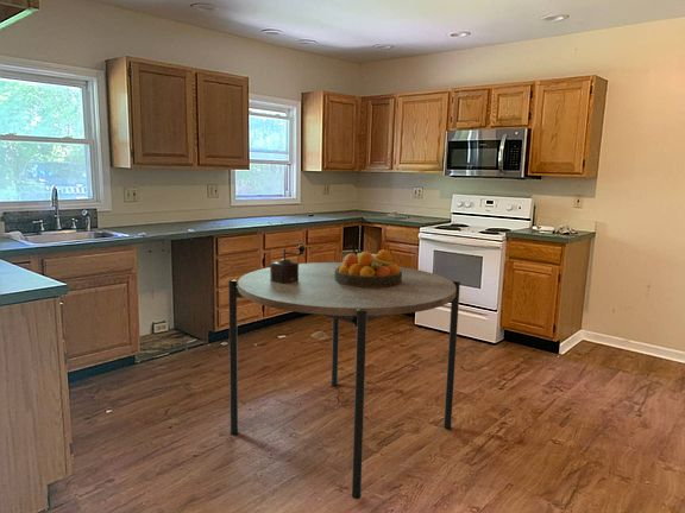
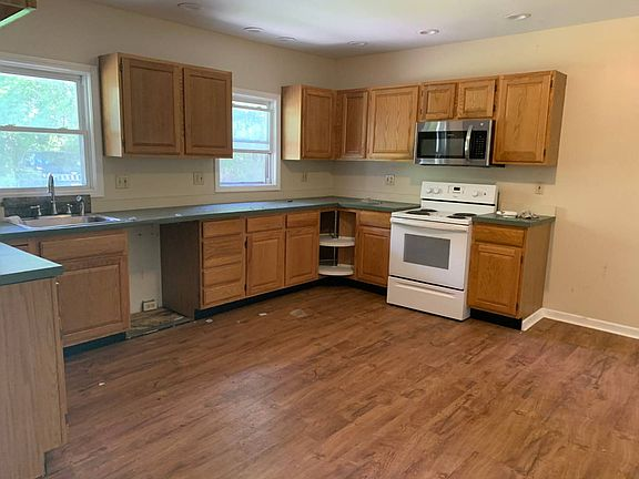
- fruit bowl [334,248,402,287]
- dining table [227,260,461,500]
- pepper mill [269,245,307,284]
